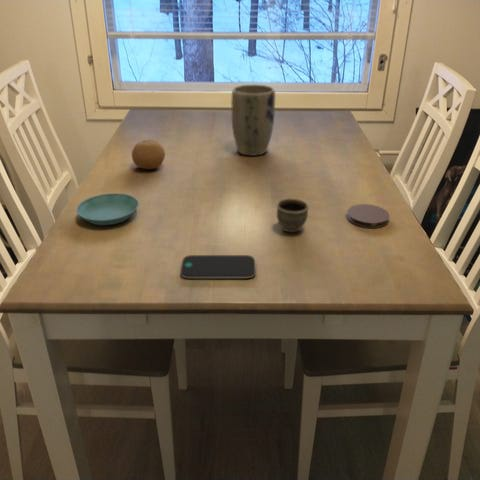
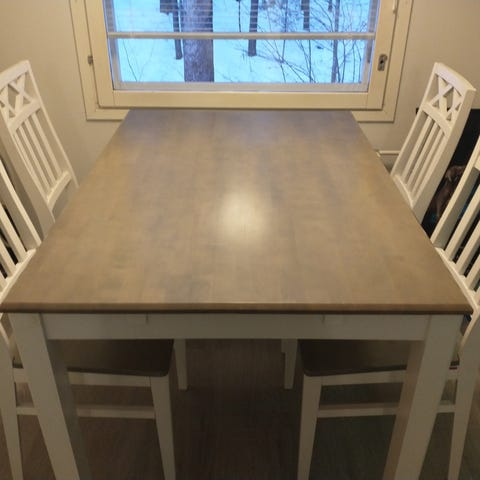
- fruit [131,138,166,170]
- plant pot [230,83,276,157]
- smartphone [180,254,257,280]
- saucer [76,192,140,226]
- cup [276,197,310,233]
- coaster [346,203,391,229]
